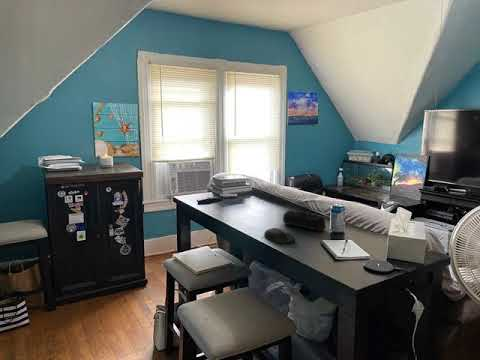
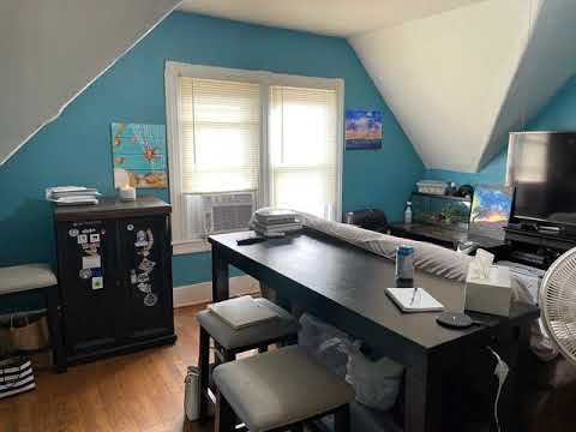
- pencil case [282,206,327,232]
- computer mouse [263,227,297,245]
